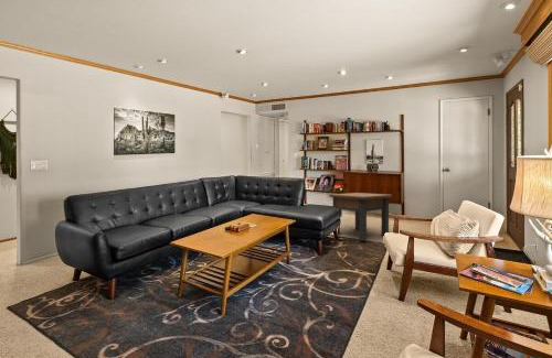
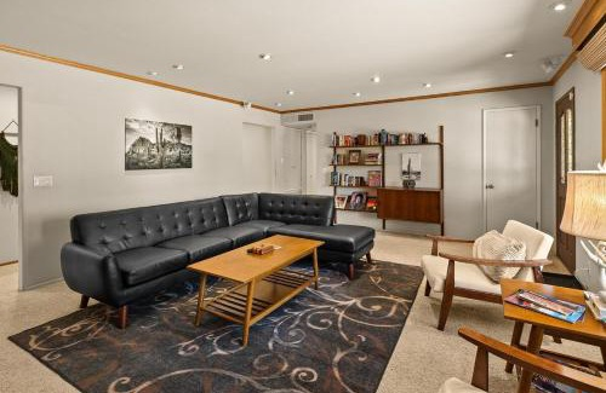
- side table [329,192,393,241]
